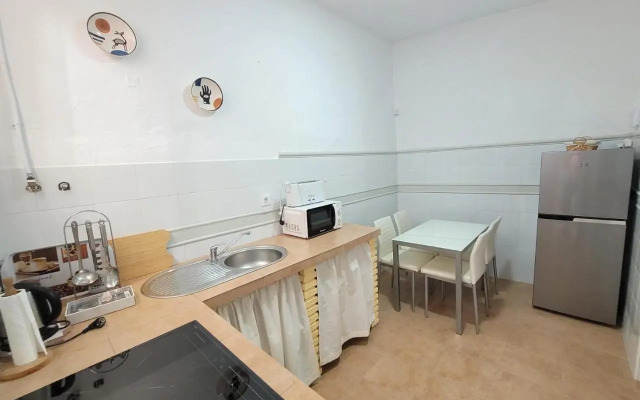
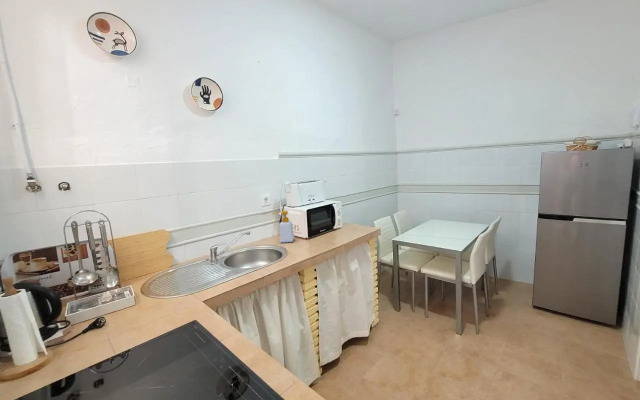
+ soap bottle [271,210,295,243]
